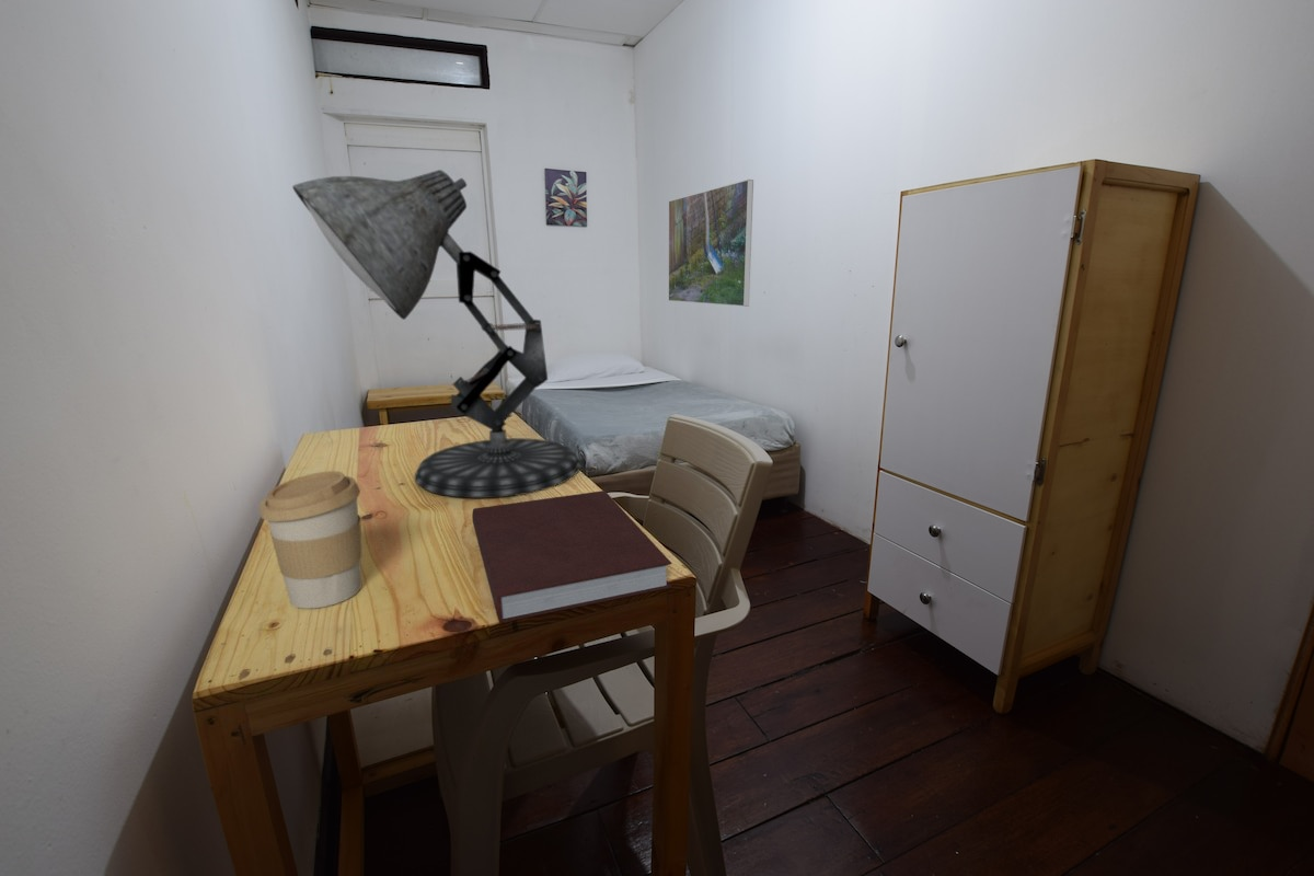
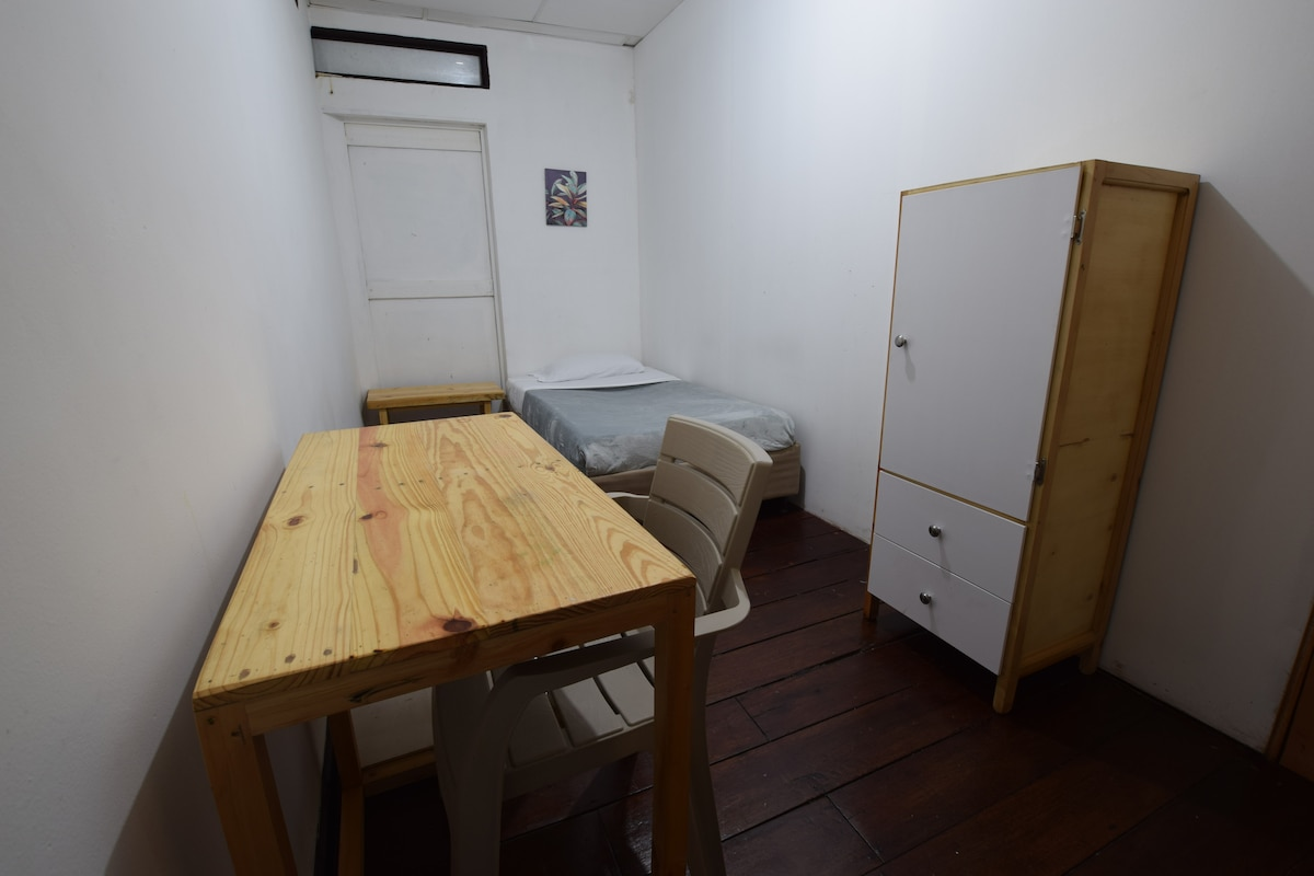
- notebook [471,489,672,624]
- coffee cup [258,470,364,610]
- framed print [668,178,754,308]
- desk lamp [291,169,581,499]
